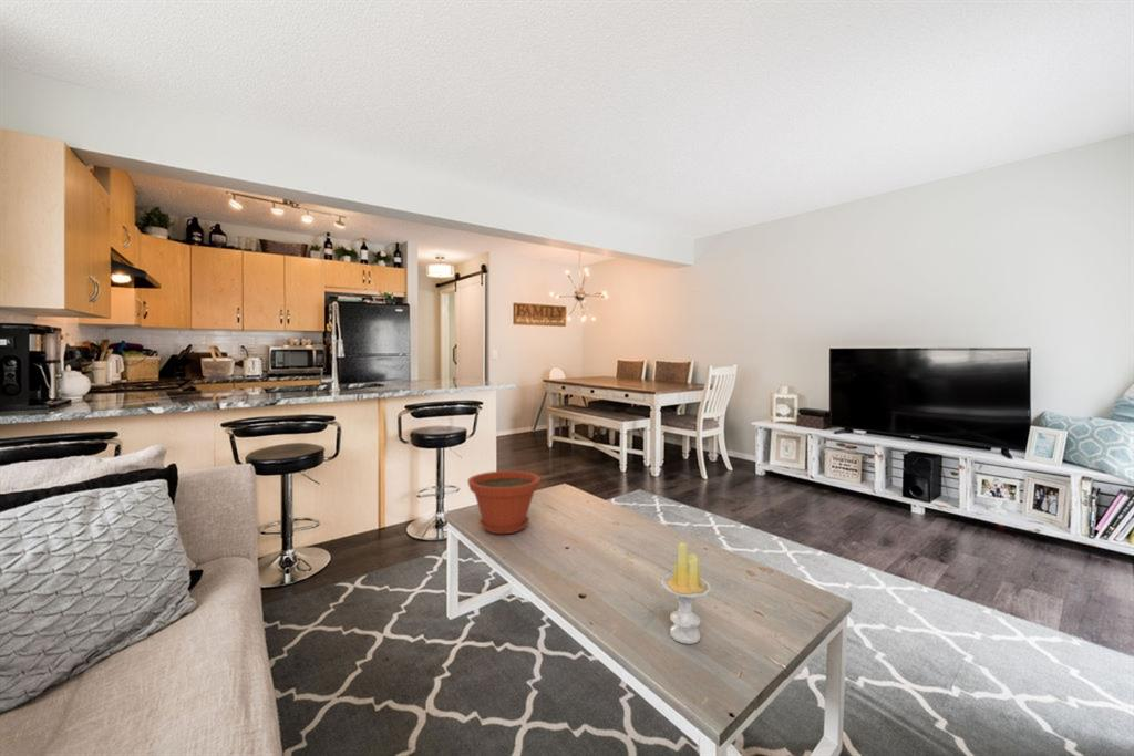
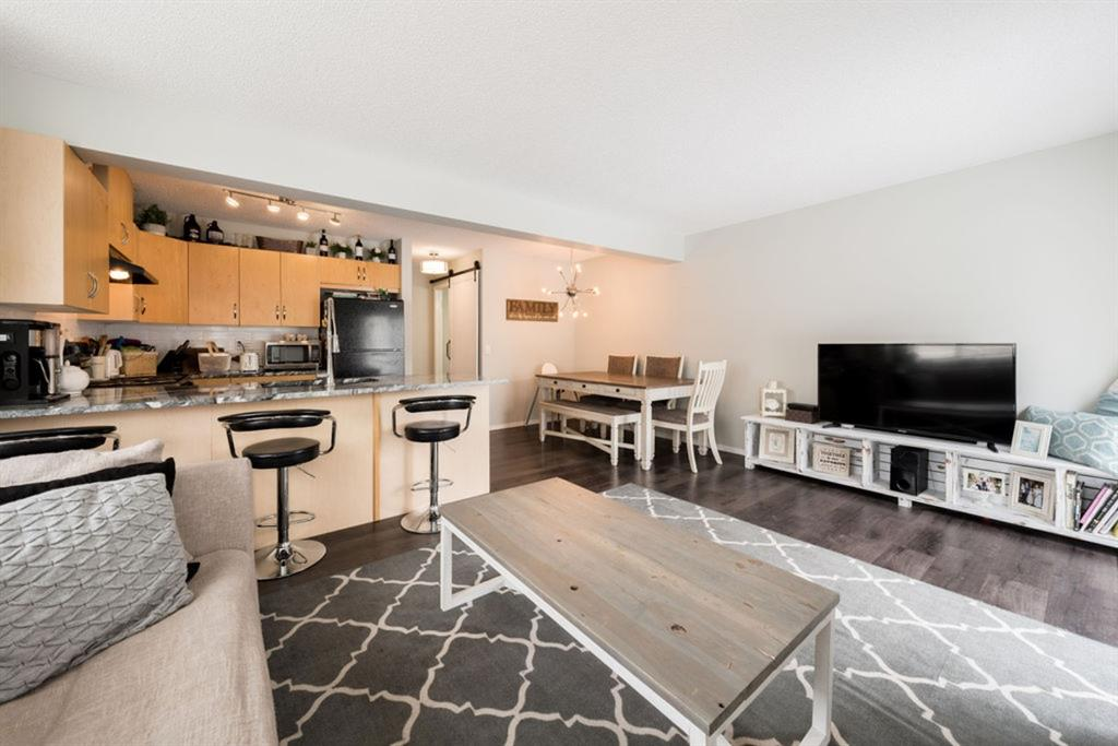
- plant pot [466,469,542,535]
- candle [660,541,712,645]
